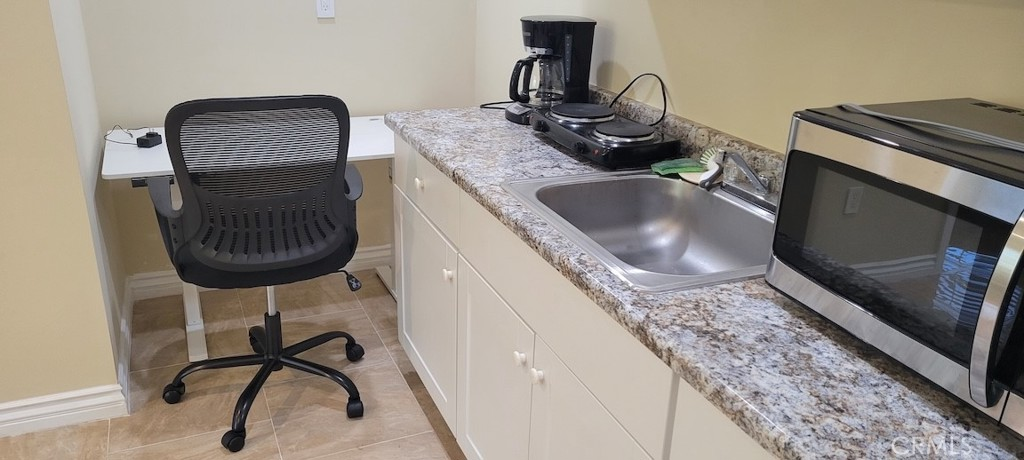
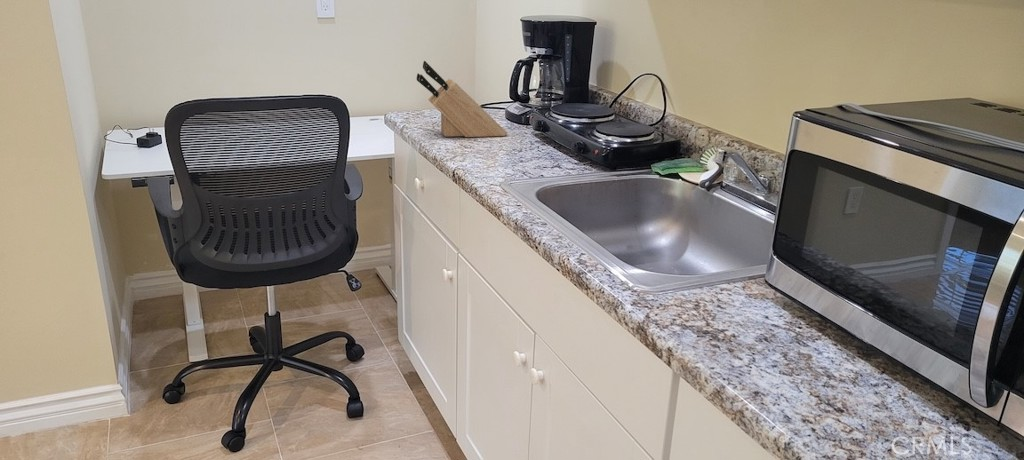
+ knife block [416,60,508,138]
